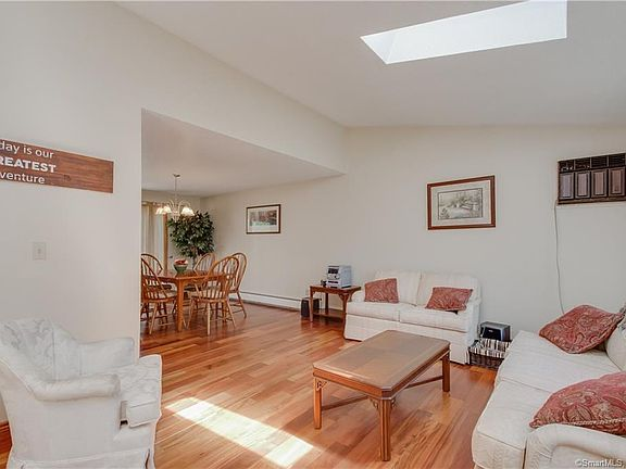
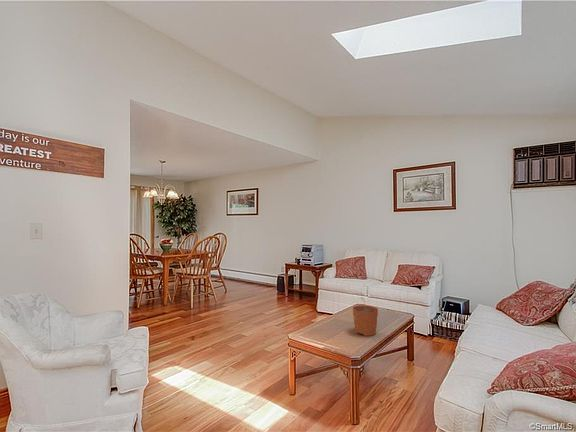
+ plant pot [351,296,379,337]
